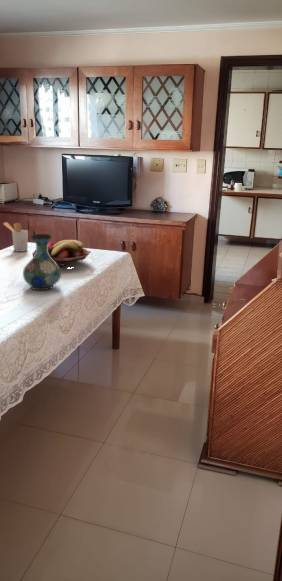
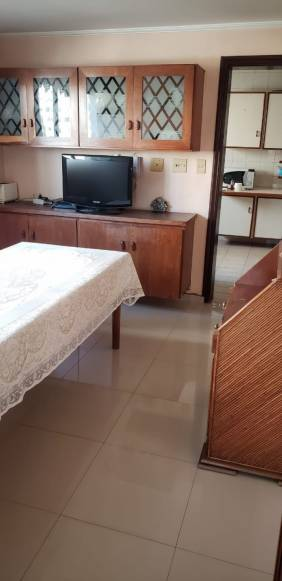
- fruit basket [31,239,92,269]
- vase [22,233,62,291]
- utensil holder [2,221,29,252]
